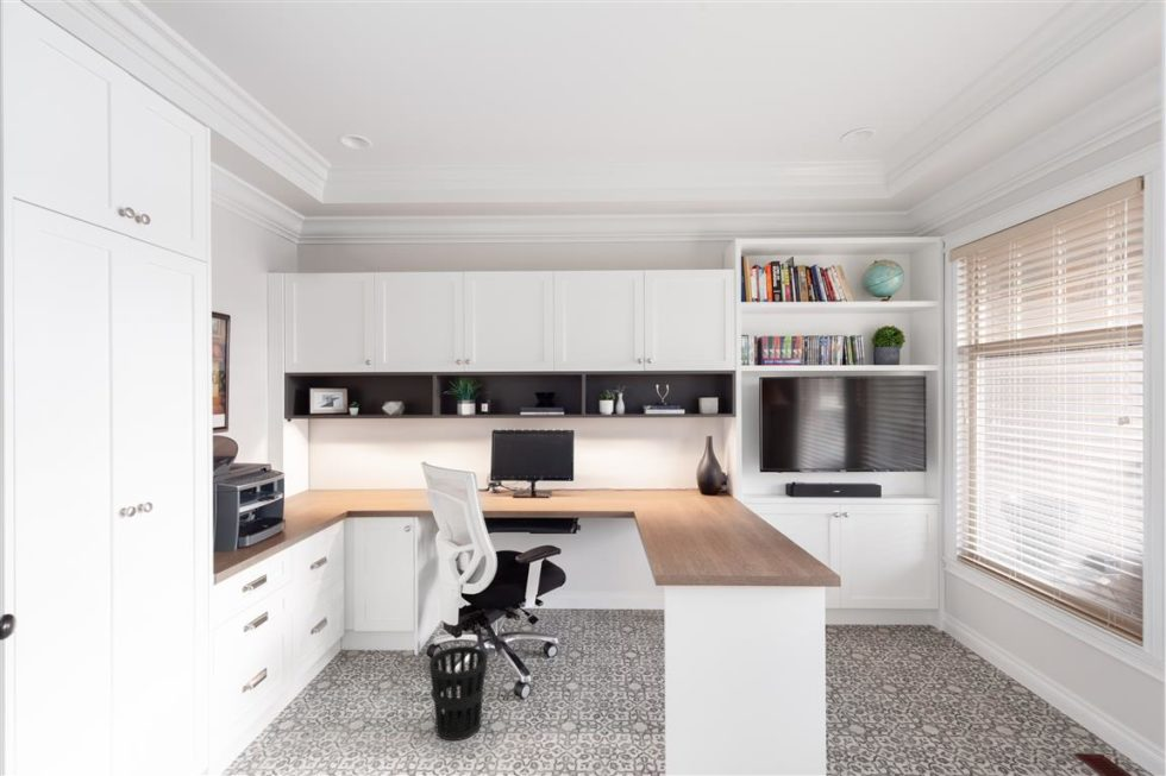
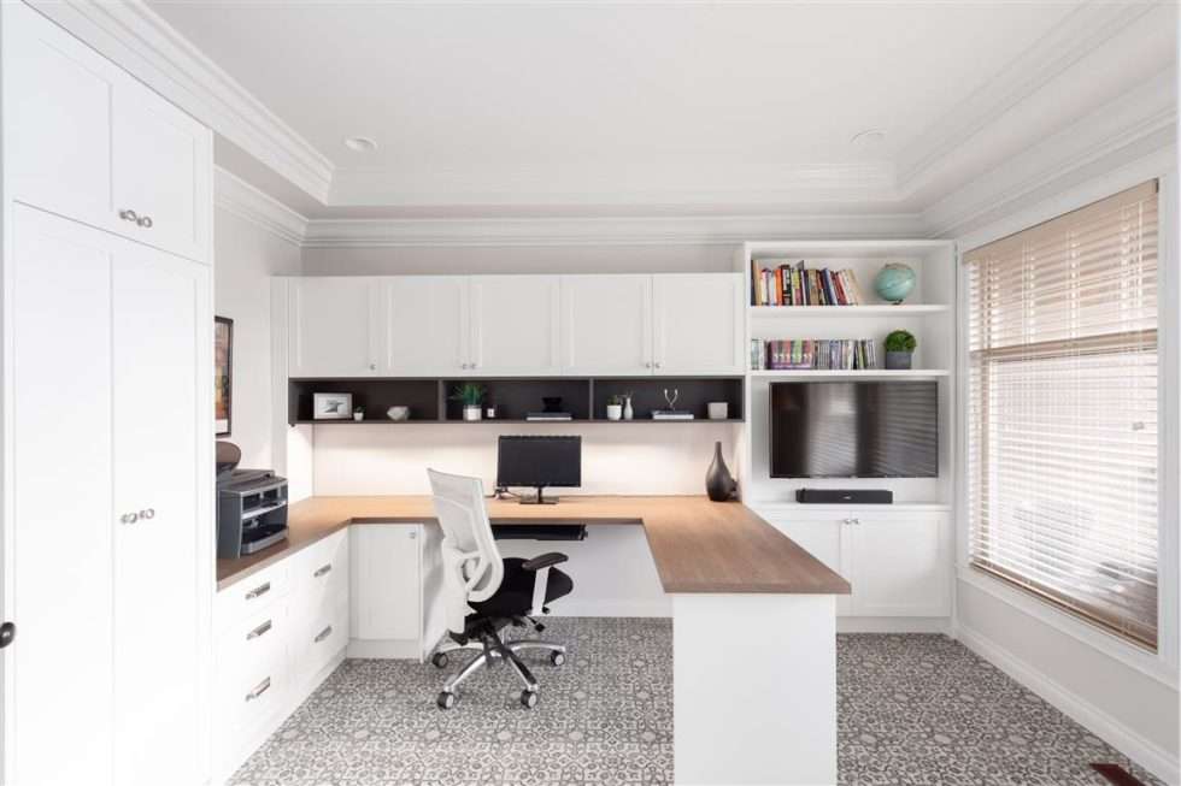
- wastebasket [428,645,489,742]
